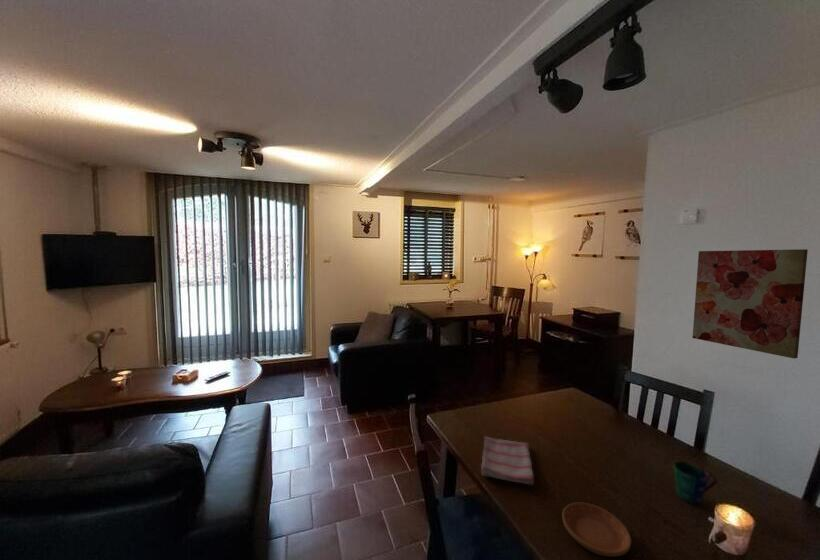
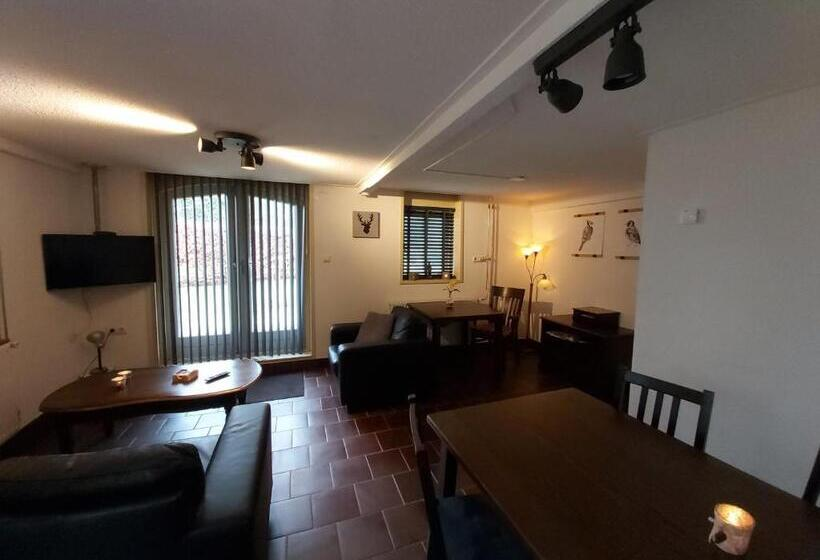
- dish towel [480,436,535,486]
- cup [672,460,718,505]
- wall art [692,248,809,360]
- saucer [561,501,632,558]
